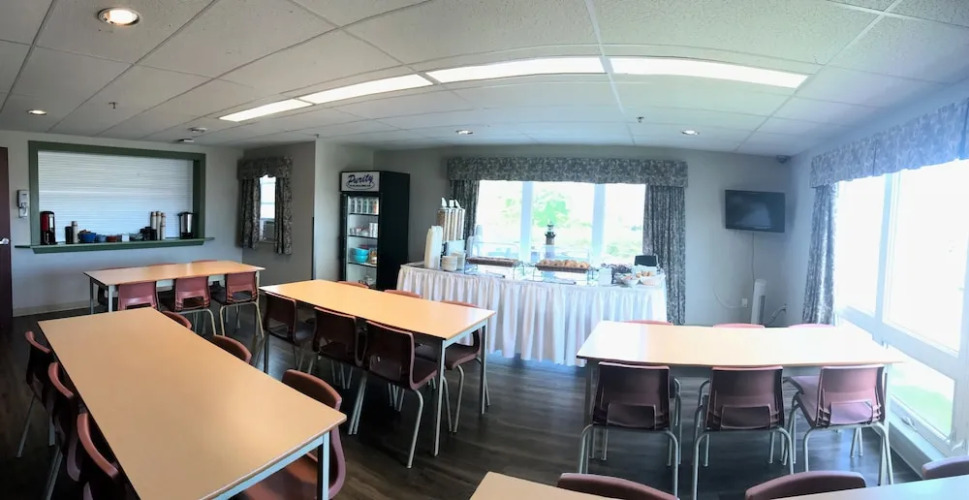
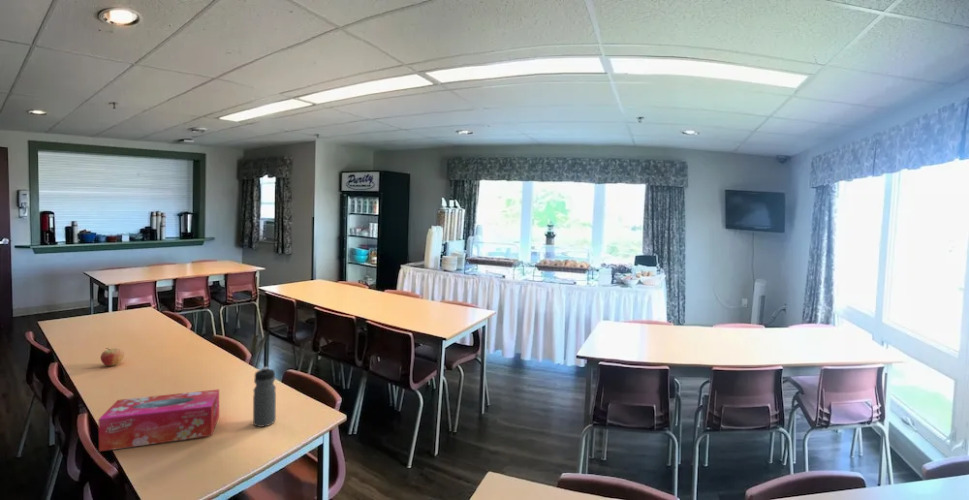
+ tissue box [97,388,220,453]
+ fruit [100,347,125,367]
+ water bottle [252,366,277,428]
